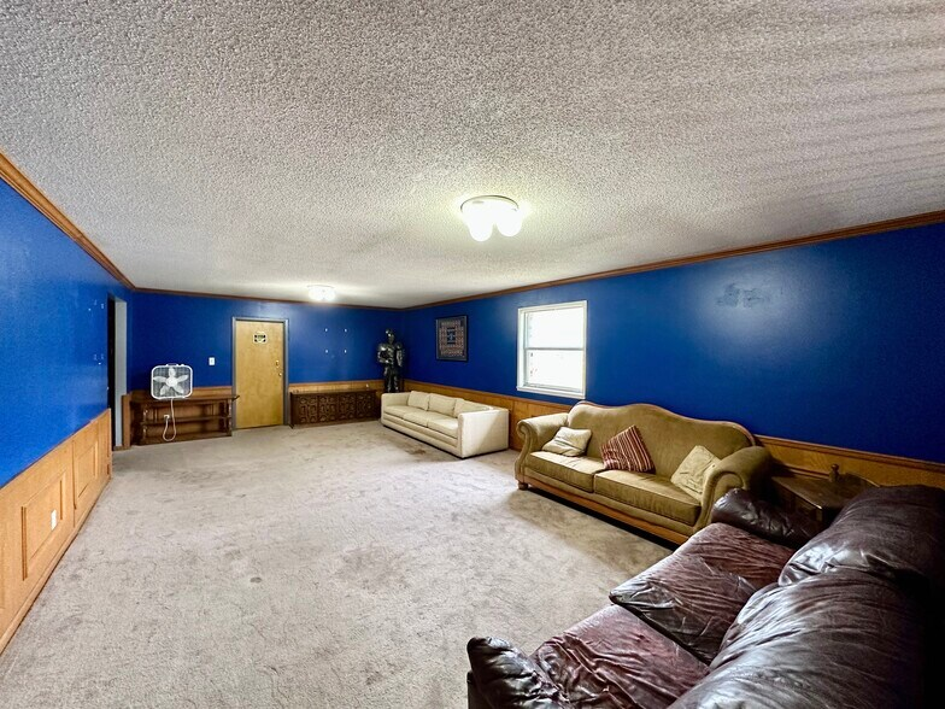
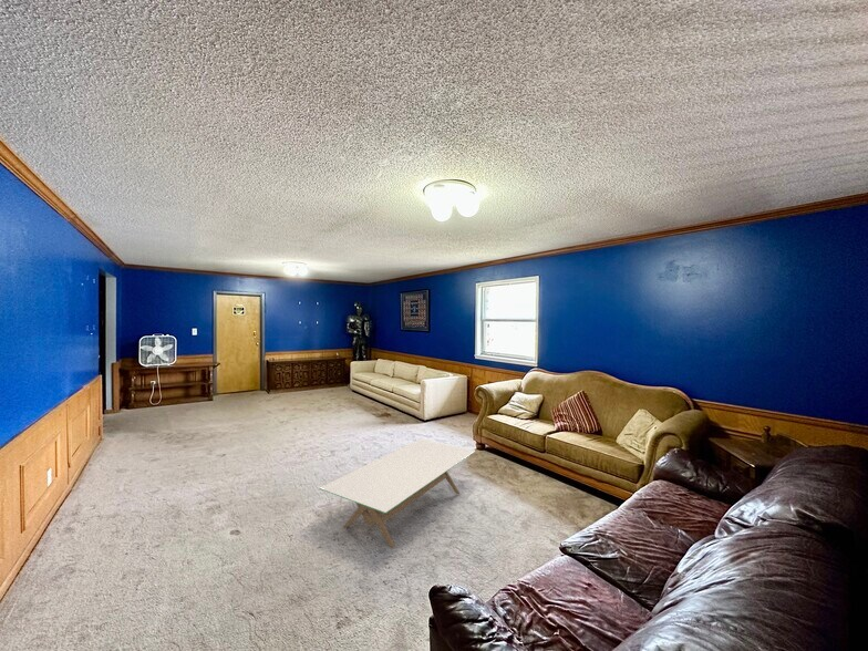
+ coffee table [319,438,476,549]
